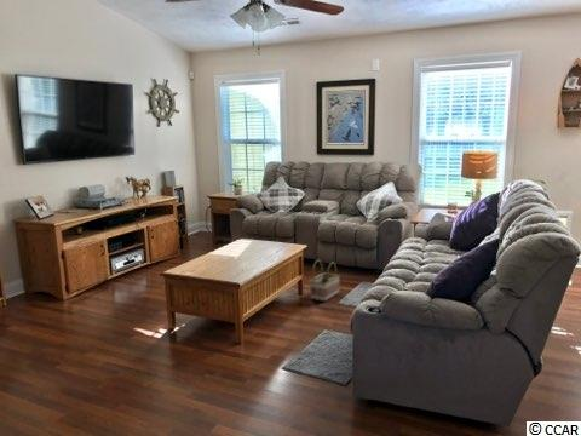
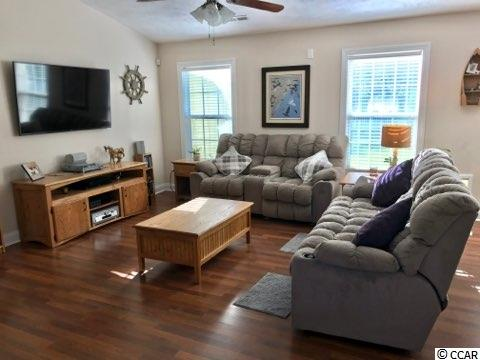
- basket [309,259,341,303]
